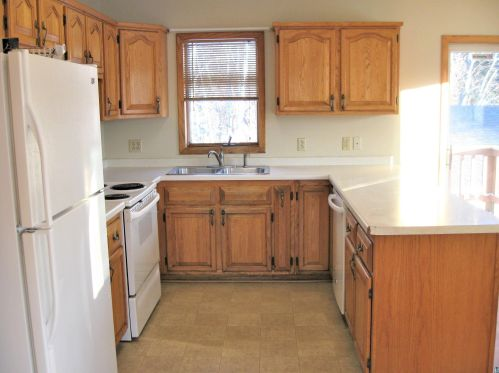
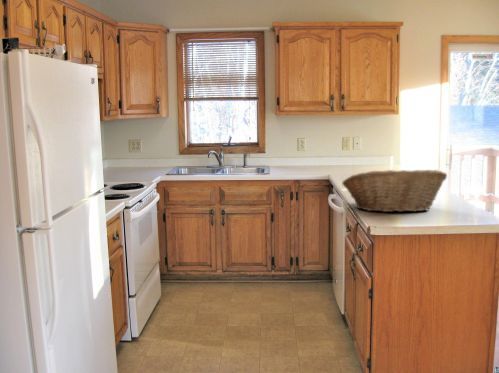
+ fruit basket [341,169,448,213]
